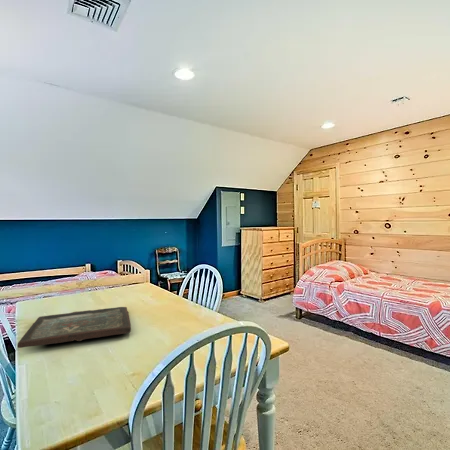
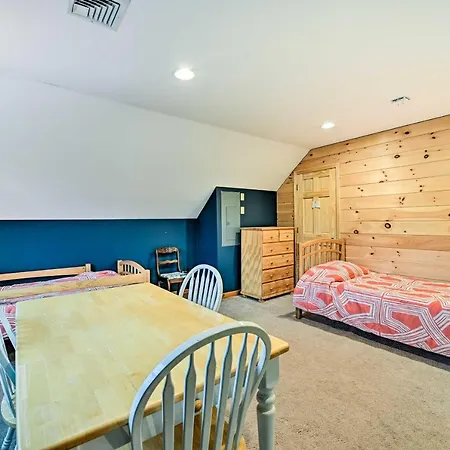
- board game [16,306,132,349]
